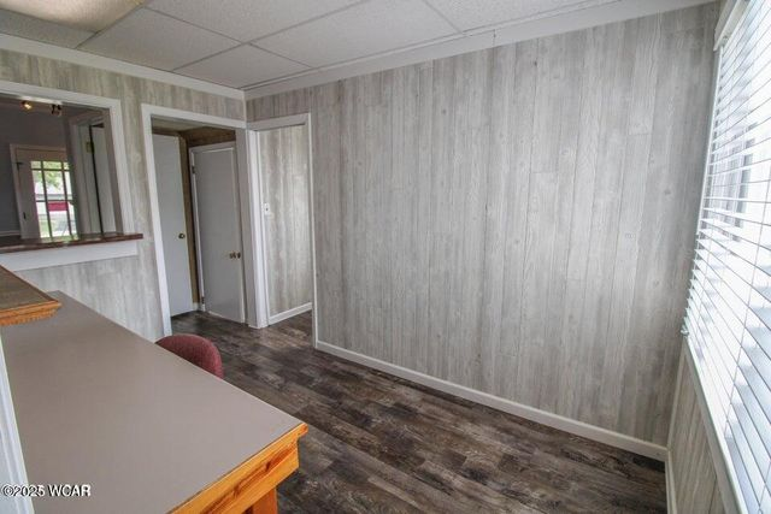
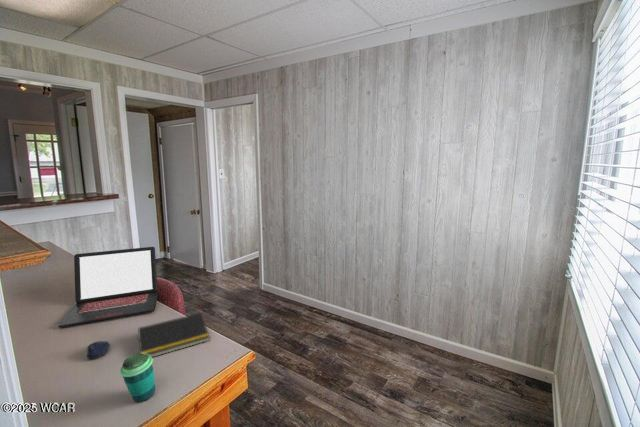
+ cup [119,353,156,403]
+ computer mouse [86,340,111,360]
+ notepad [136,312,211,358]
+ laptop [57,246,159,329]
